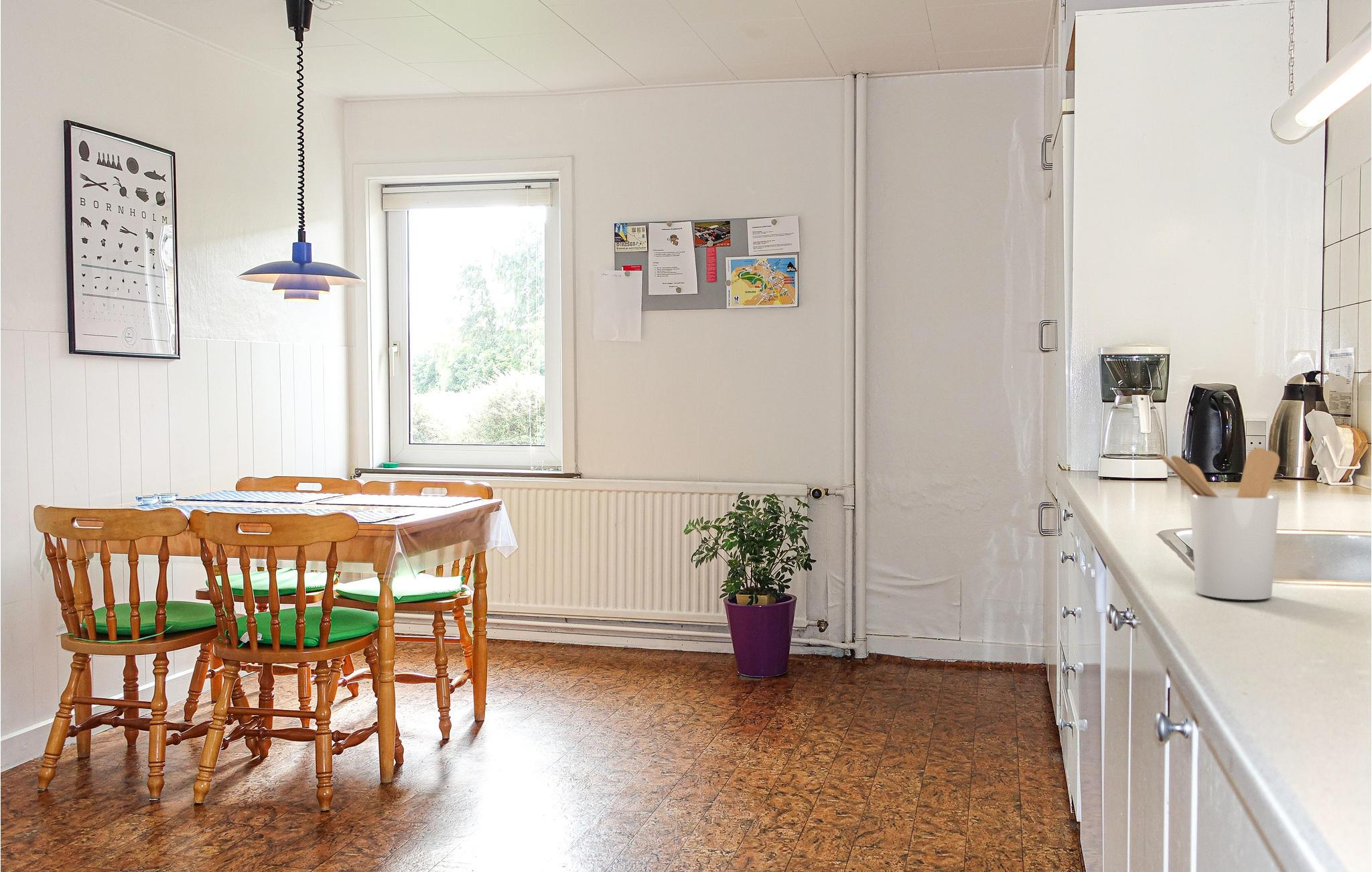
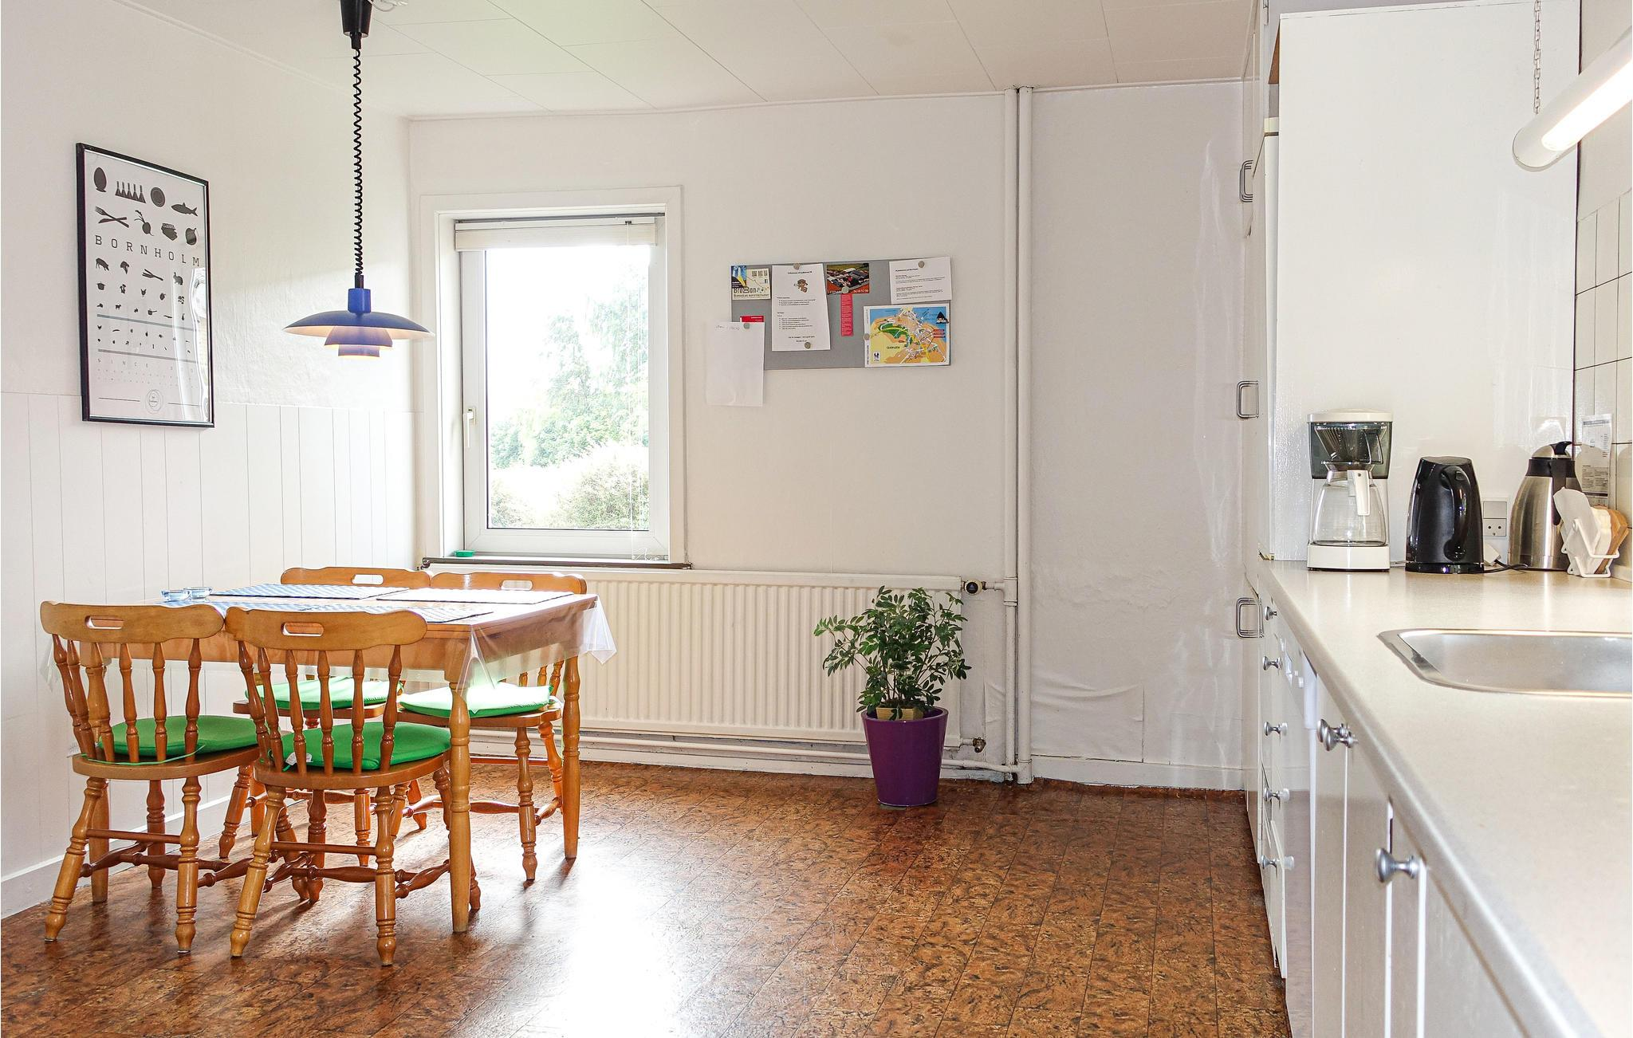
- utensil holder [1156,447,1280,601]
